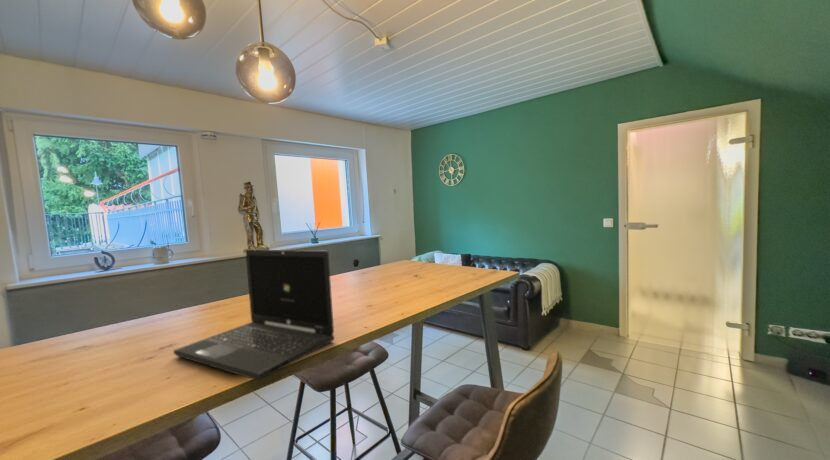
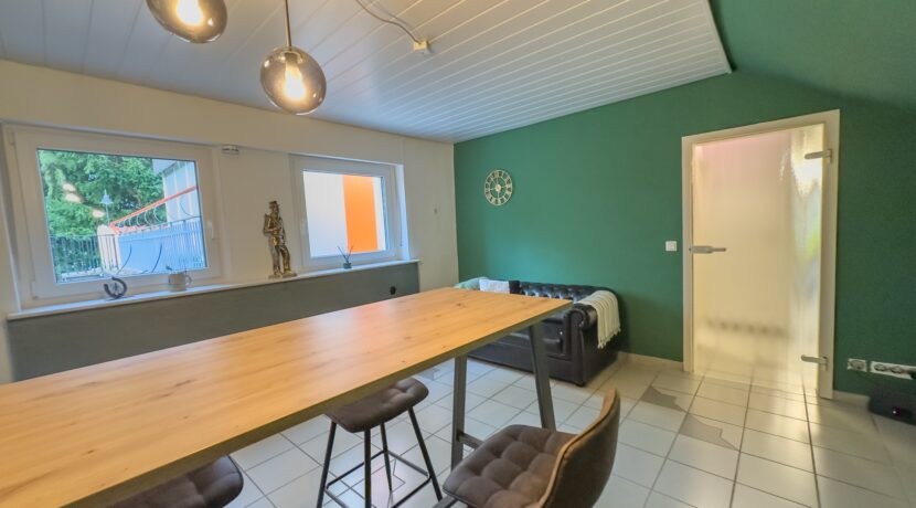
- laptop [173,249,335,382]
